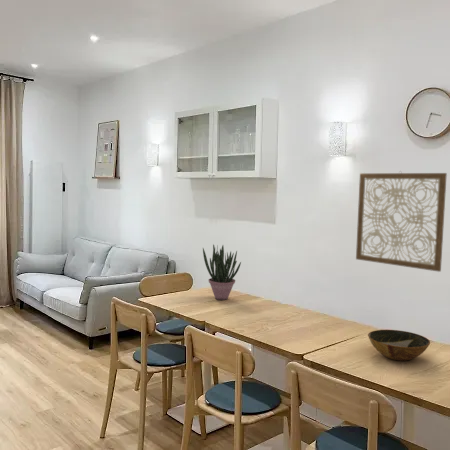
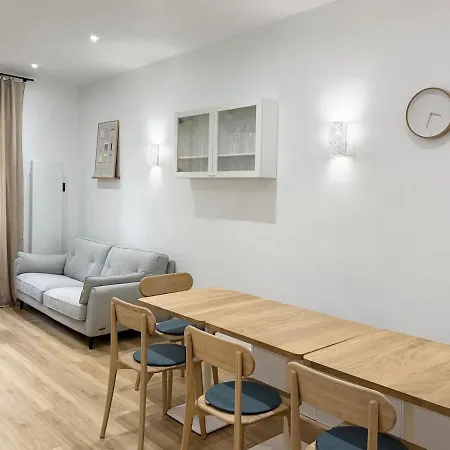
- bowl [367,329,431,362]
- wall art [355,171,448,273]
- potted plant [202,243,242,301]
